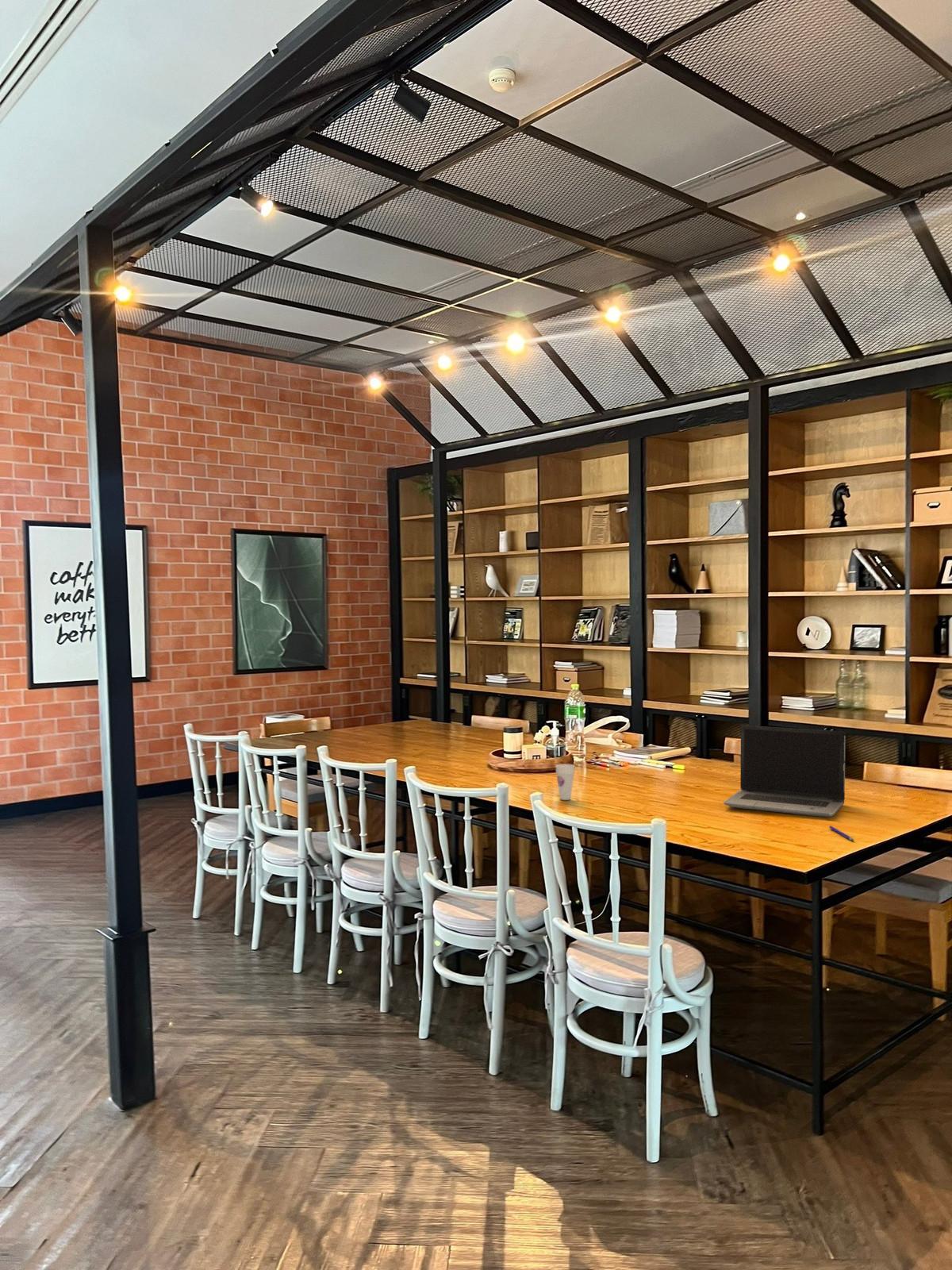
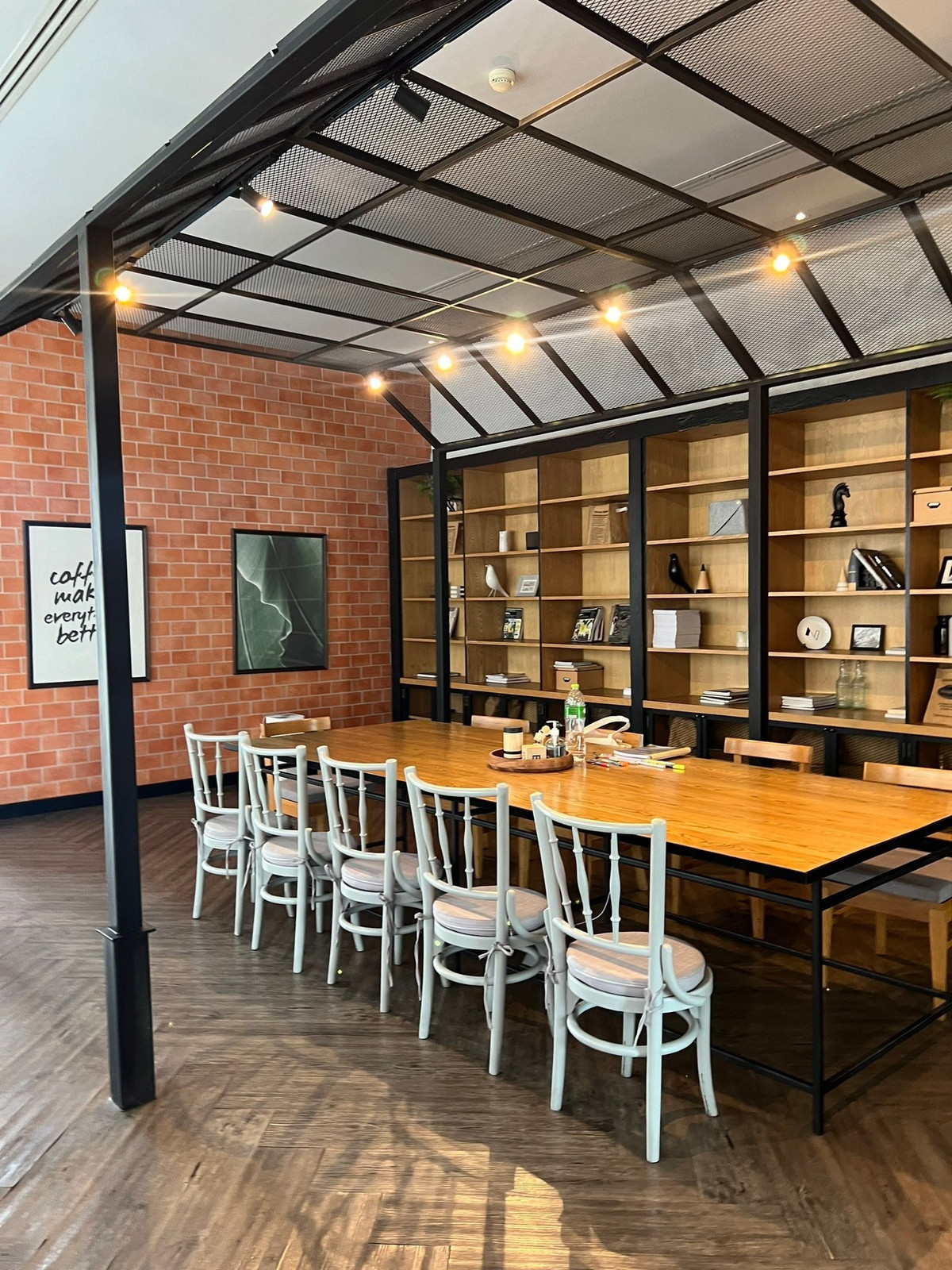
- cup [555,764,575,801]
- pen [828,825,854,842]
- laptop computer [723,725,846,818]
